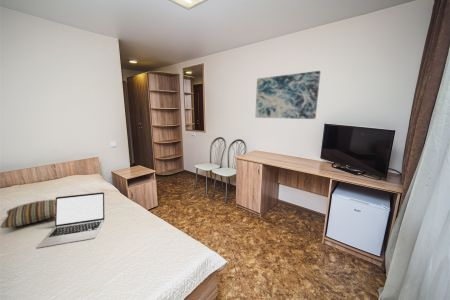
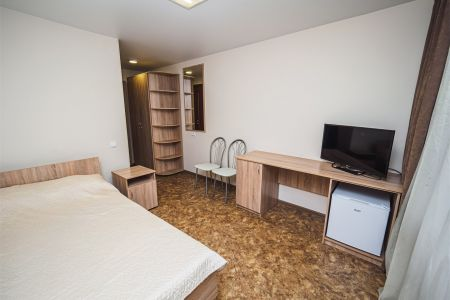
- pillow [0,199,56,229]
- wall art [254,70,321,120]
- laptop [36,191,106,249]
